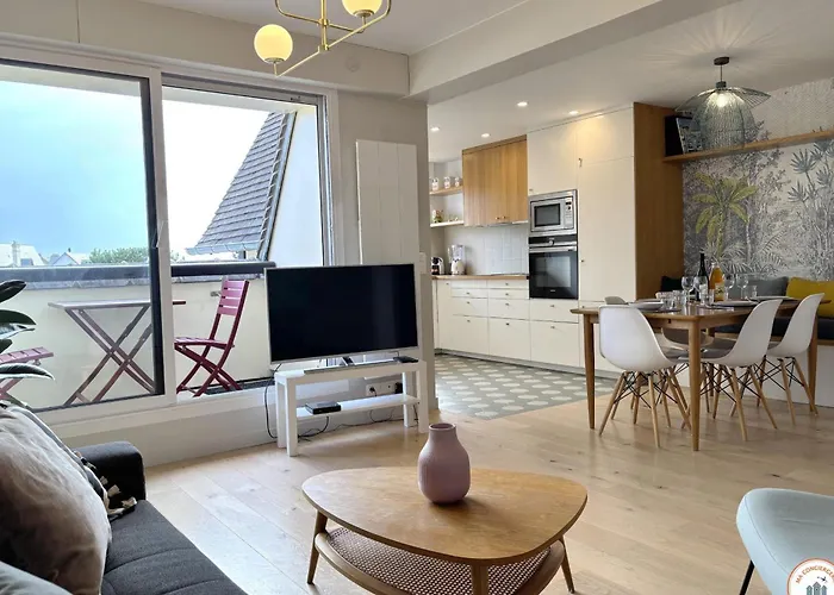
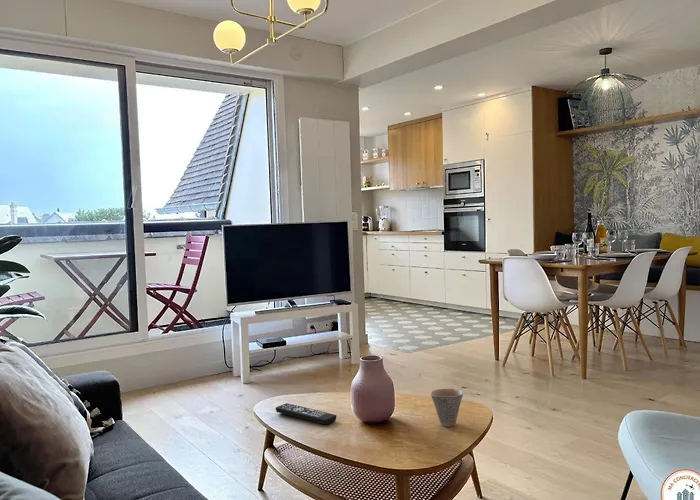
+ cup [430,388,464,427]
+ remote control [275,402,337,426]
